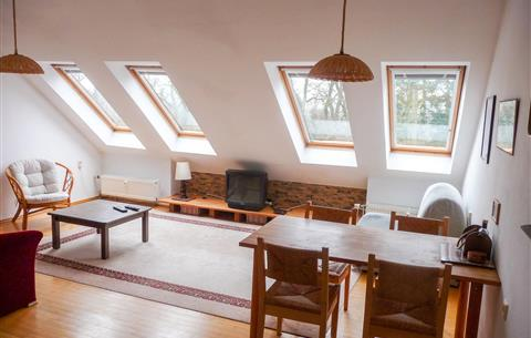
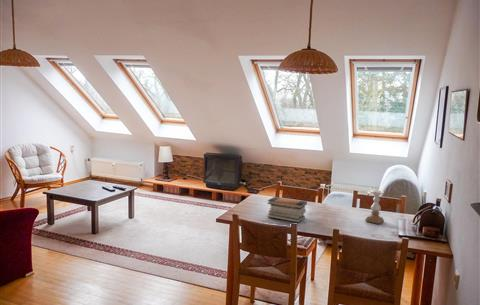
+ book stack [266,196,308,224]
+ candle holder [364,189,385,225]
